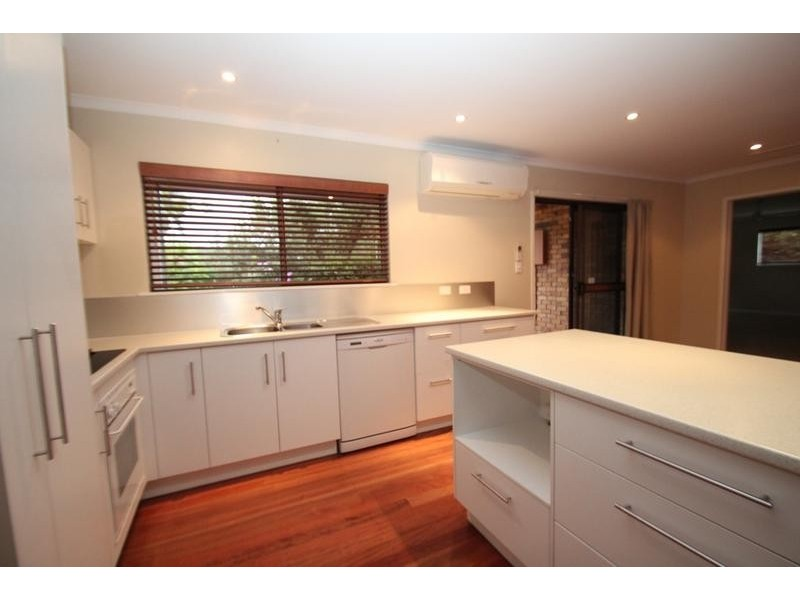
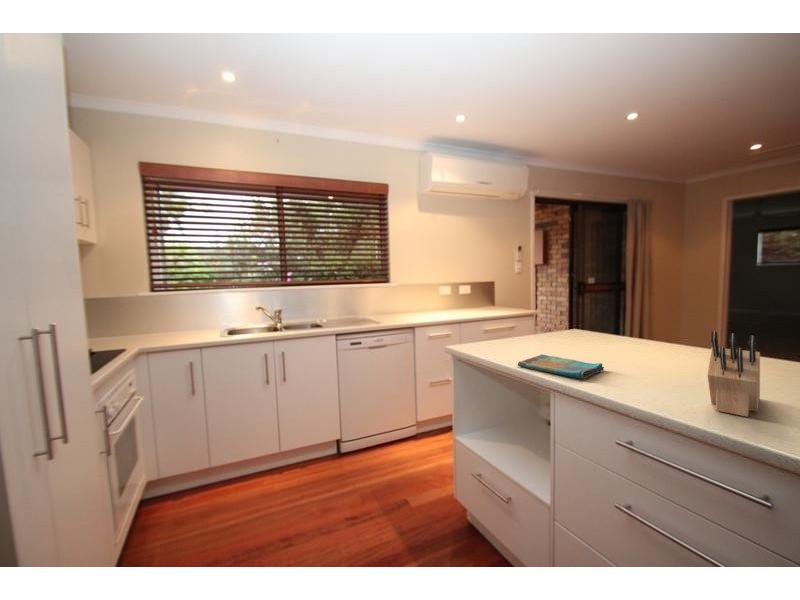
+ dish towel [517,353,605,380]
+ knife block [706,330,761,418]
